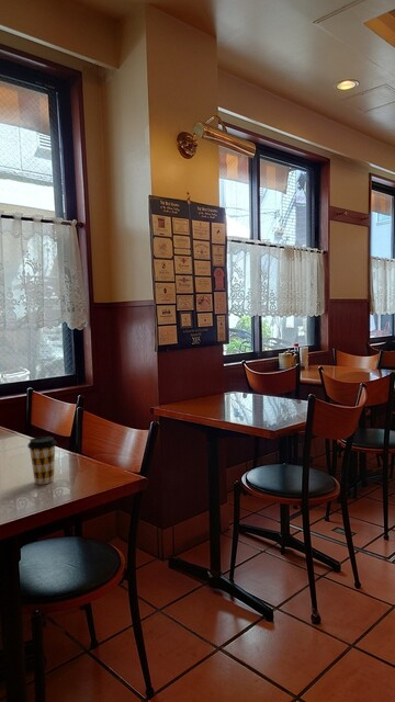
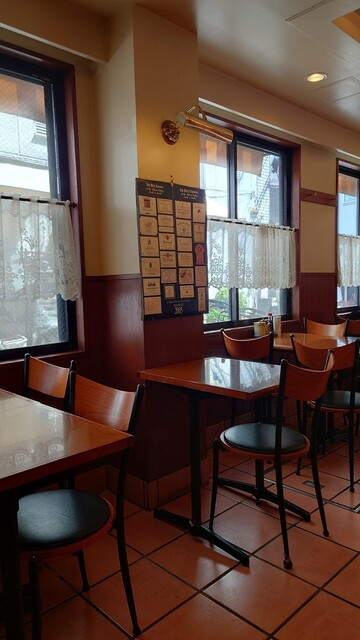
- coffee cup [26,435,58,485]
